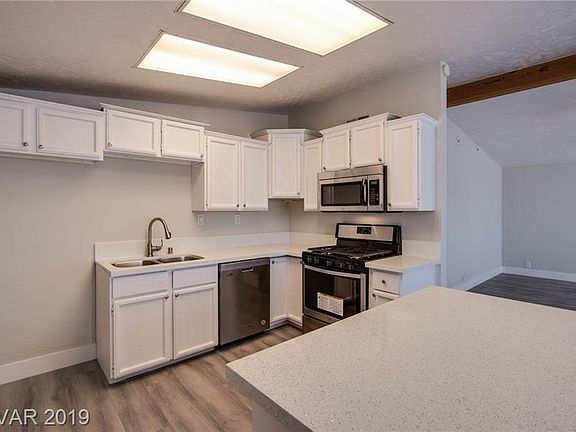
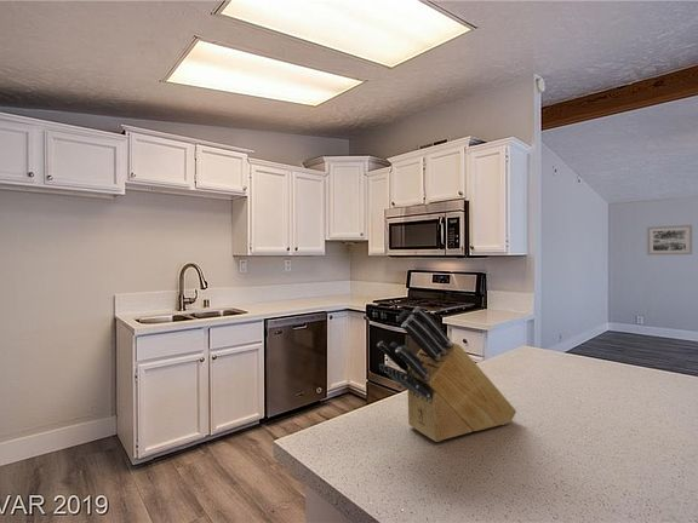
+ knife block [376,305,517,443]
+ wall art [646,224,693,257]
